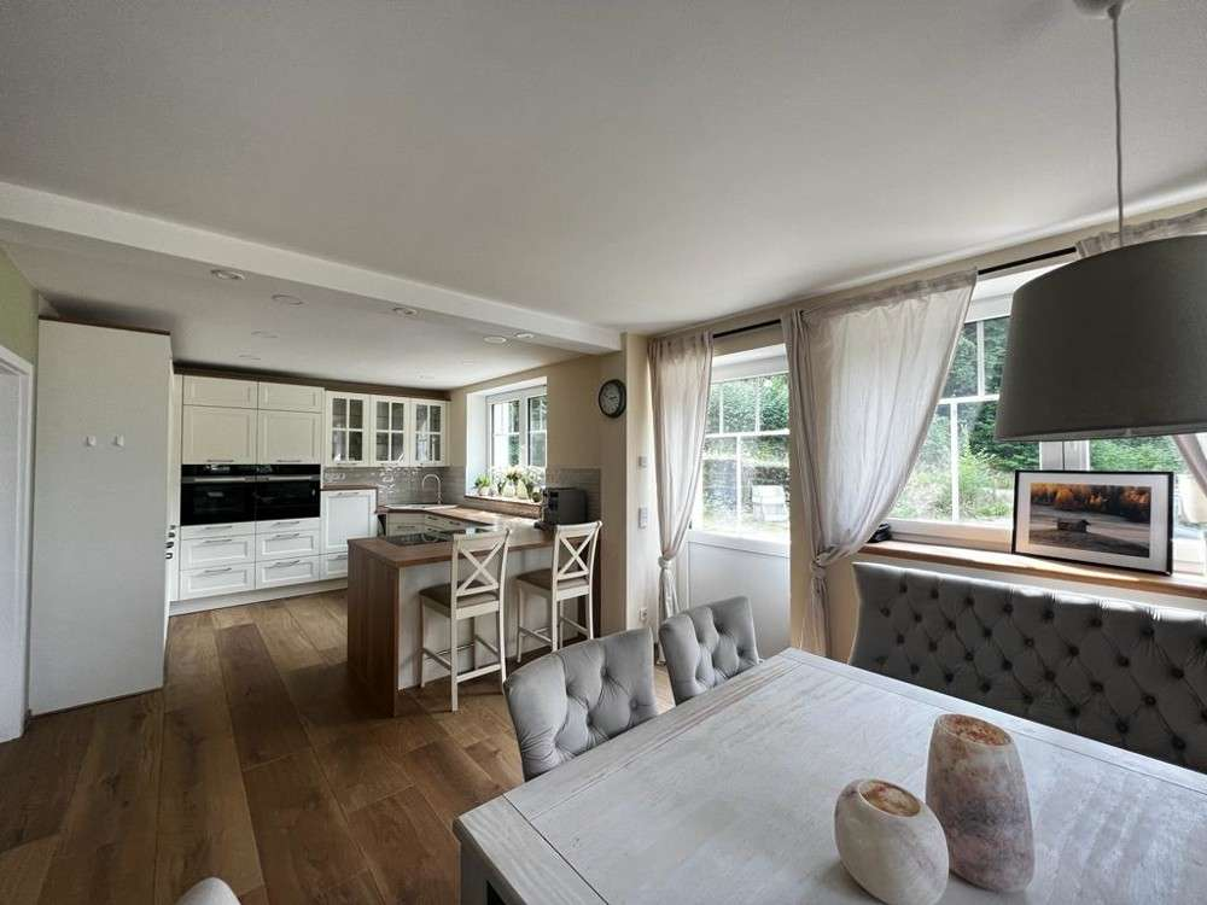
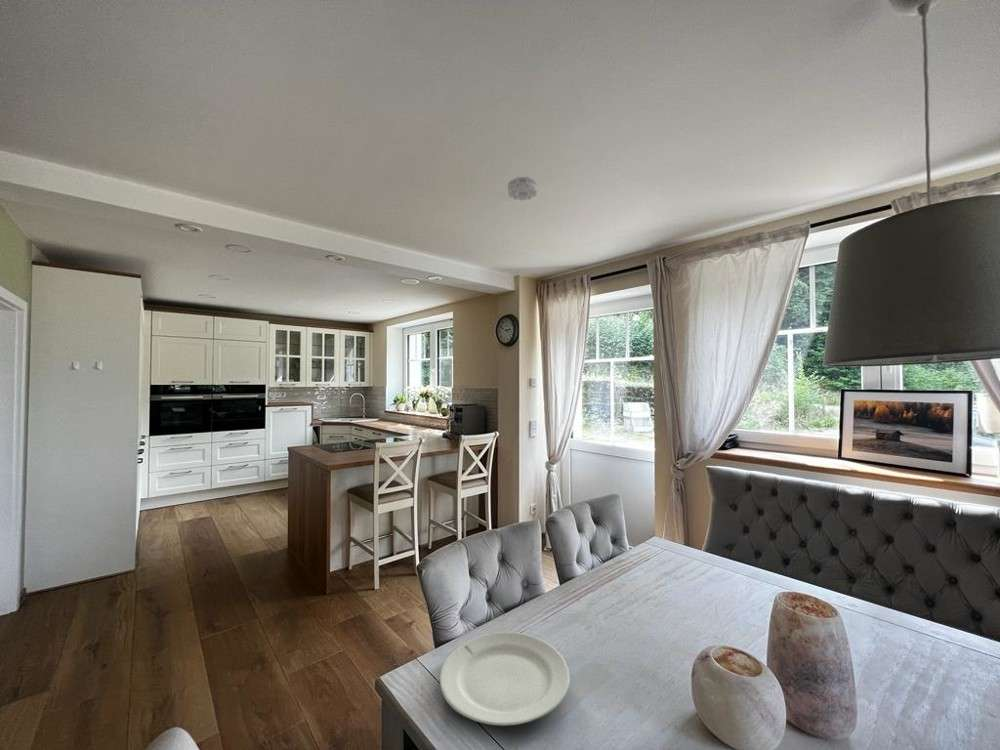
+ smoke detector [507,176,538,202]
+ chinaware [439,631,571,727]
